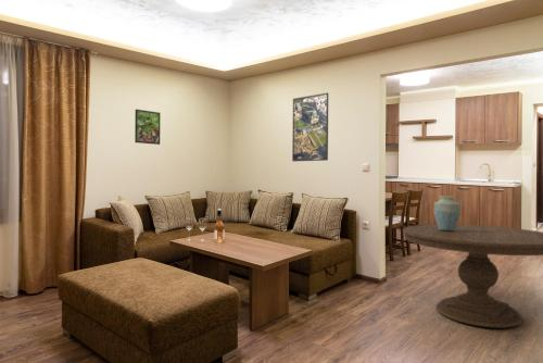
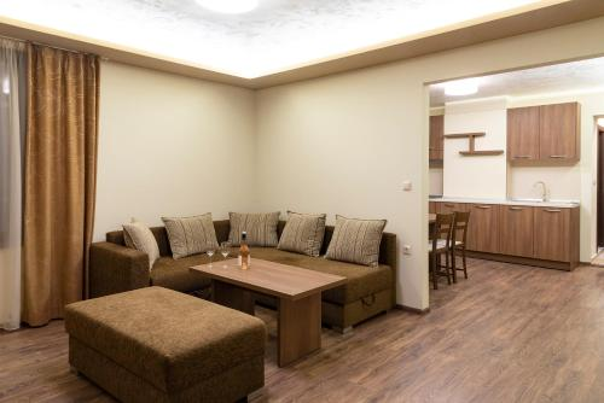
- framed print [134,109,162,146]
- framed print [291,91,329,162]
- dining table [402,223,543,328]
- vase [433,195,462,231]
